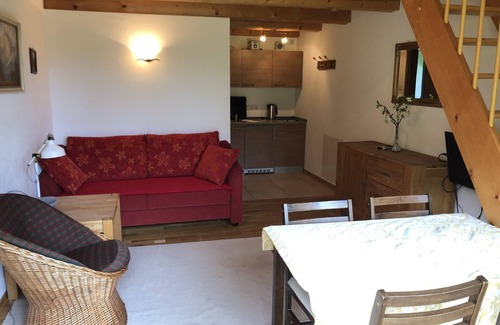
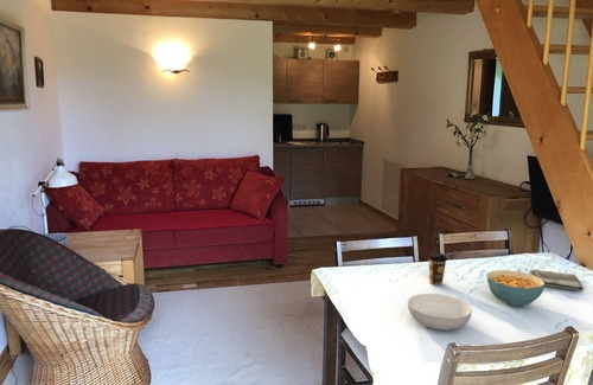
+ serving bowl [407,293,473,331]
+ dish towel [529,268,585,291]
+ cereal bowl [486,269,546,308]
+ coffee cup [427,251,448,287]
